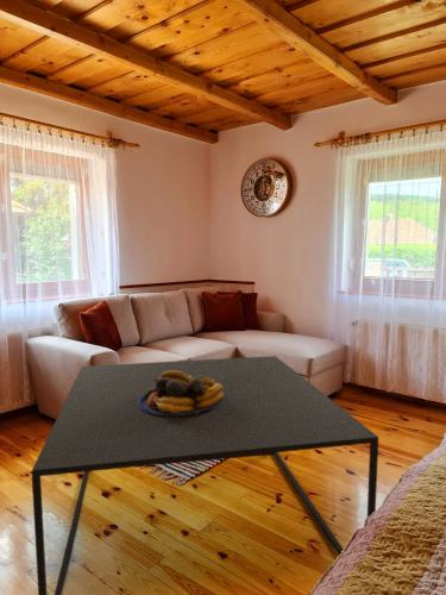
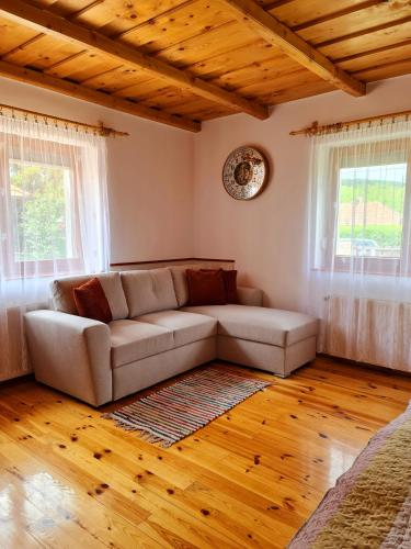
- fruit bowl [138,371,224,416]
- coffee table [31,355,379,595]
